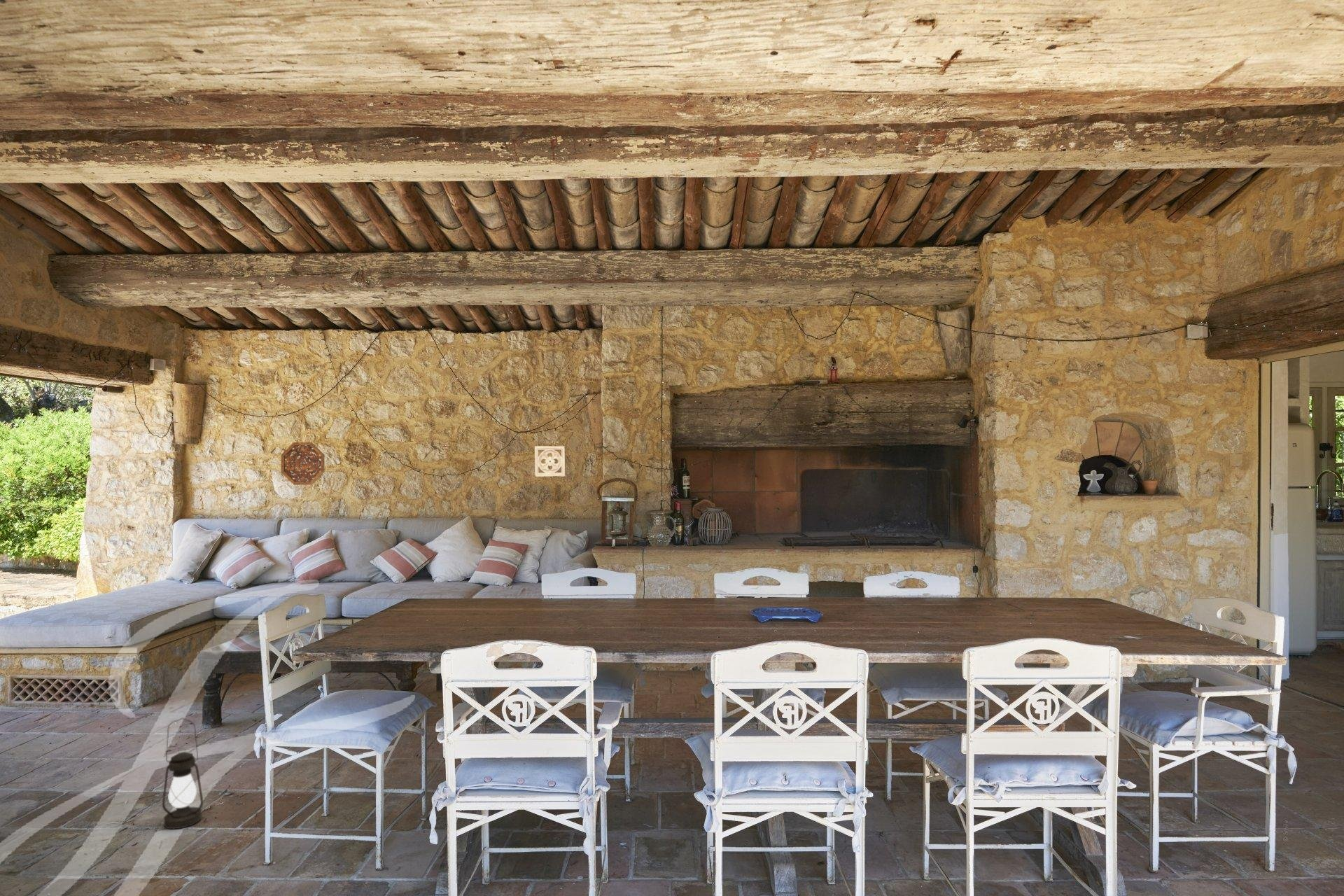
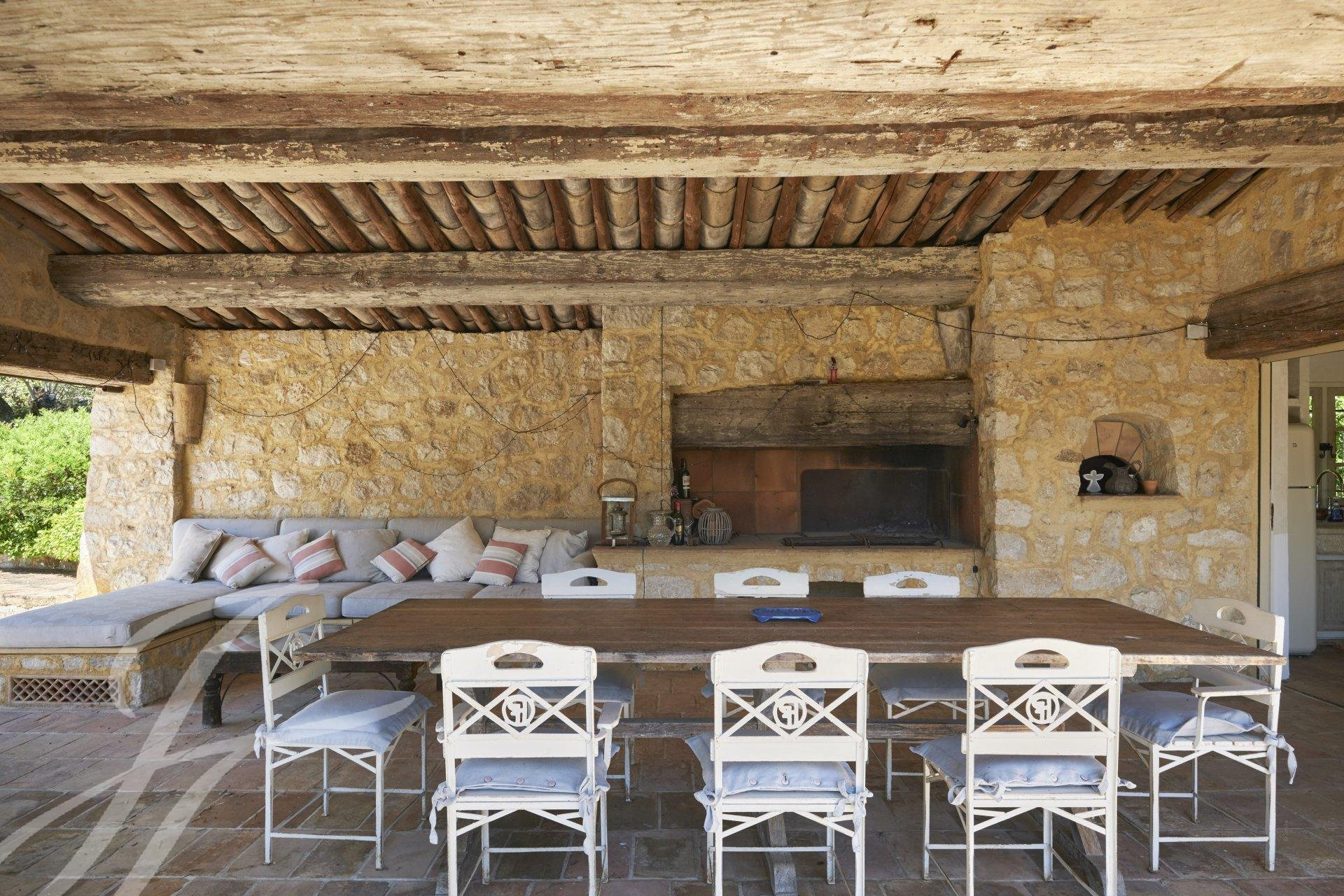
- wall ornament [534,445,566,477]
- decorative platter [281,442,325,486]
- lantern [162,717,204,830]
